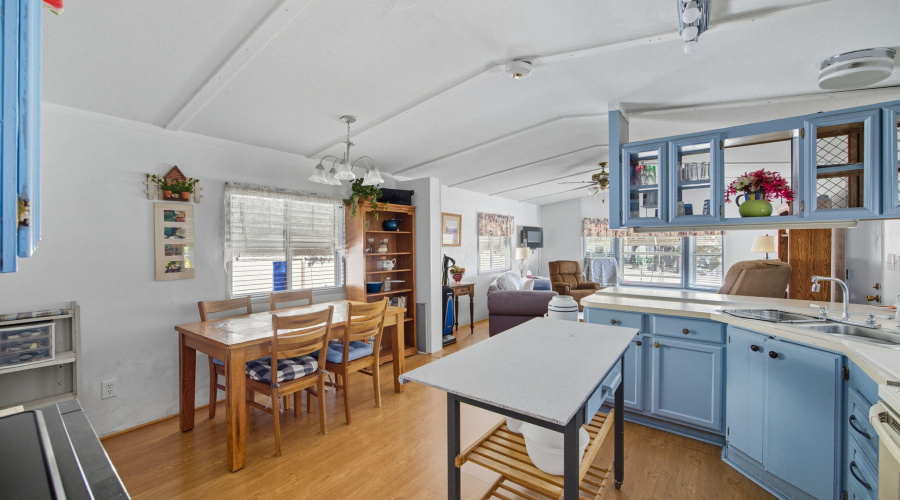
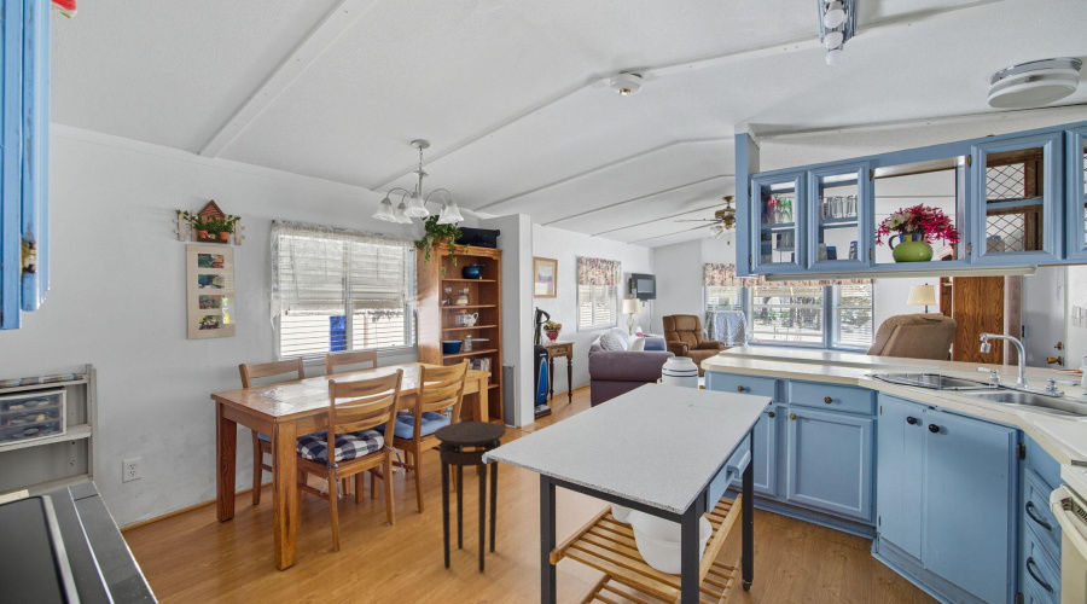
+ stool [434,420,507,573]
